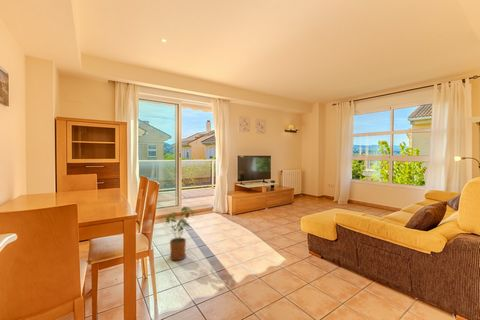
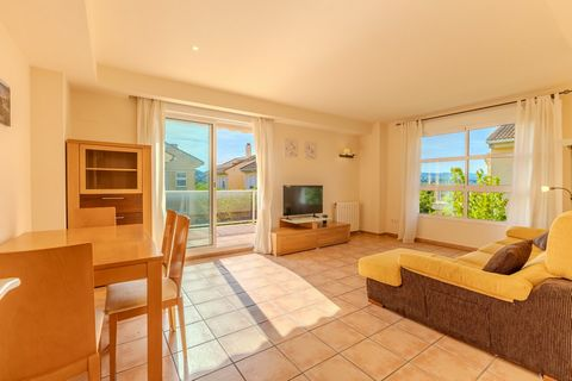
- house plant [165,205,196,261]
